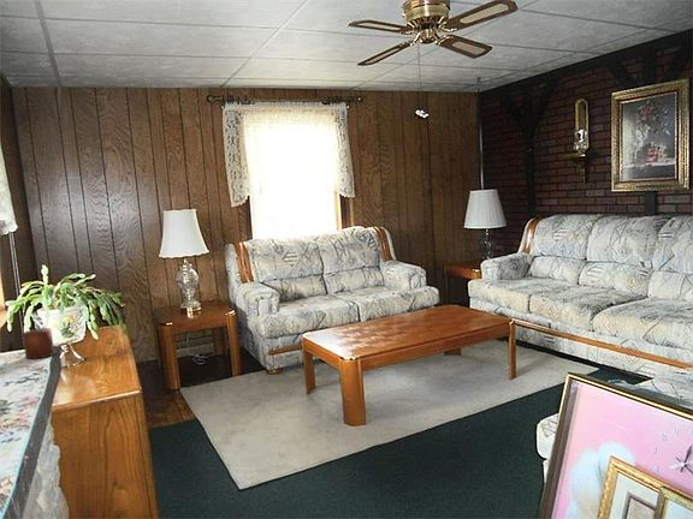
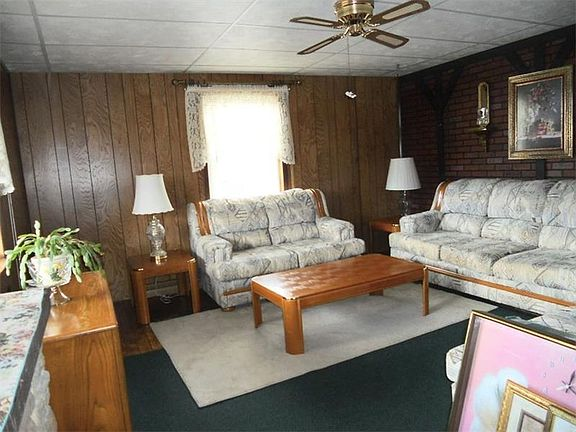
- candle [22,323,55,360]
